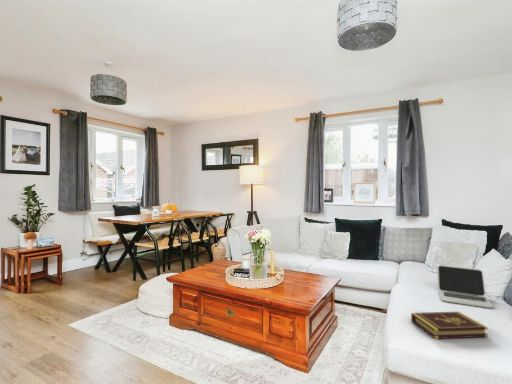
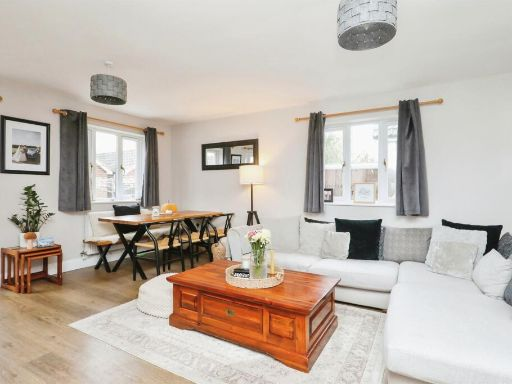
- book [410,311,489,340]
- laptop [436,265,494,309]
